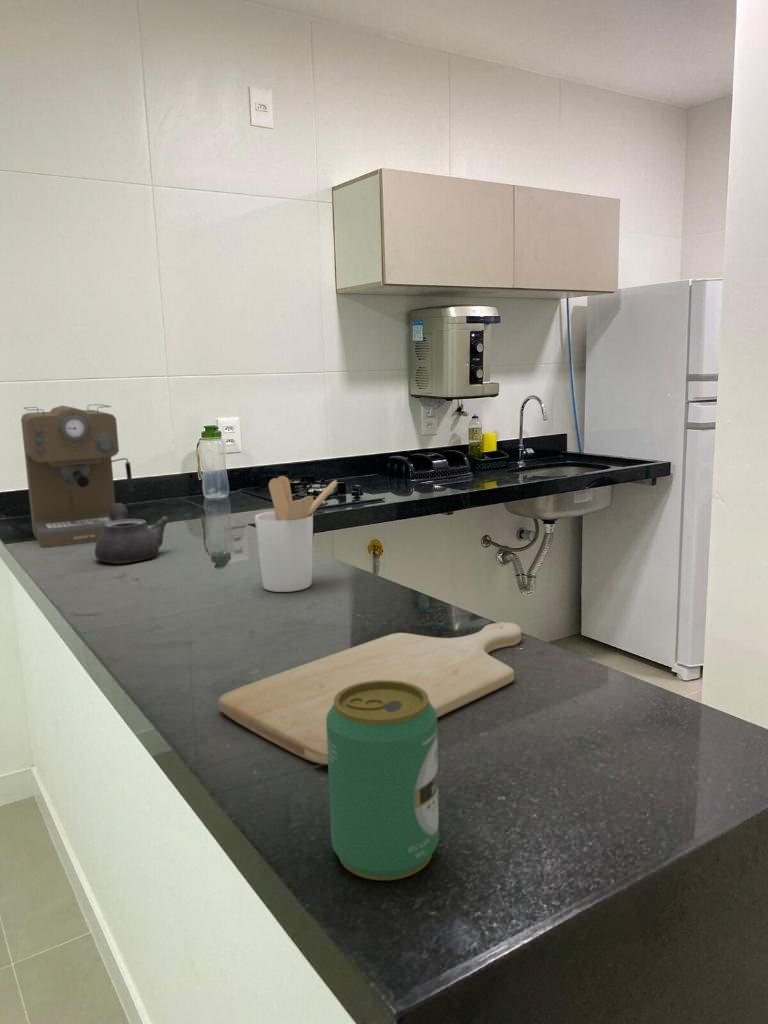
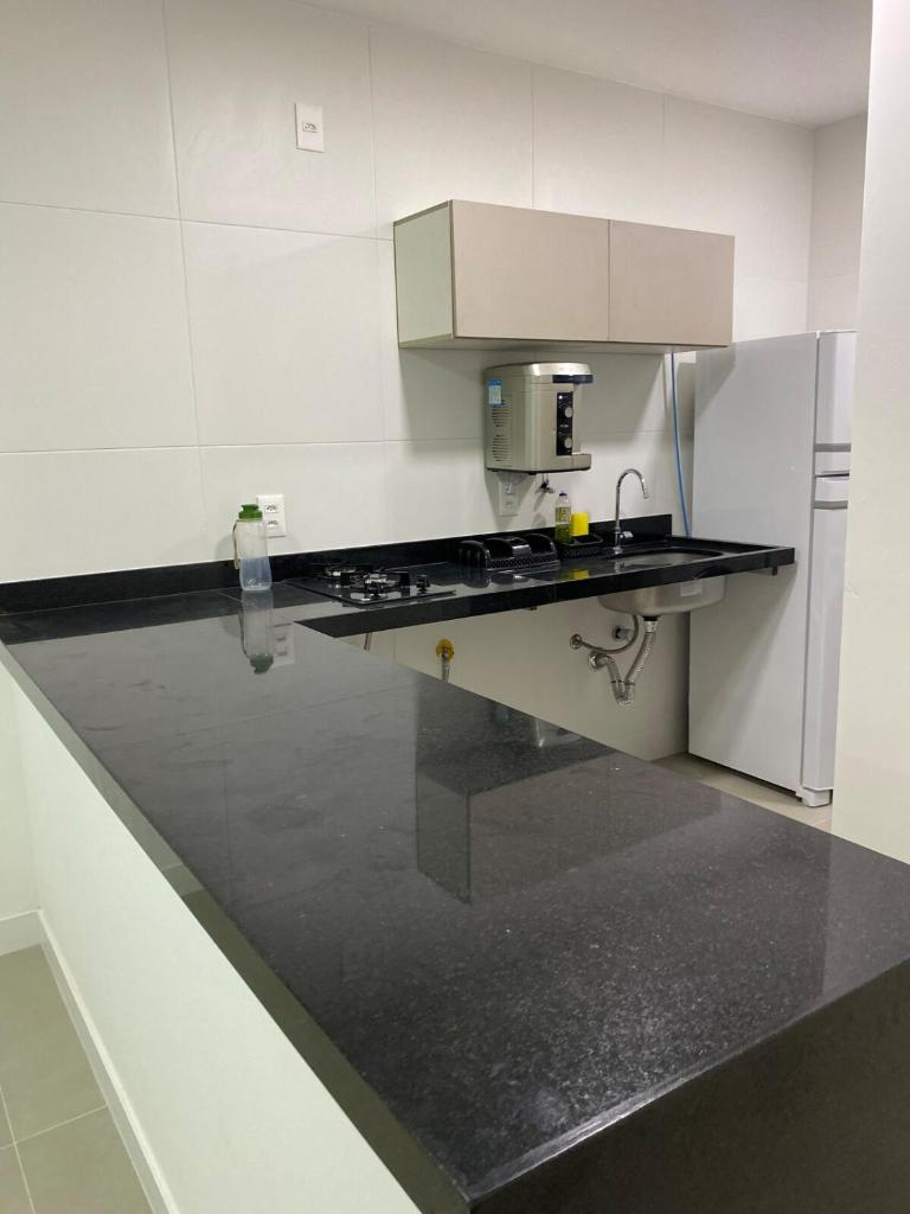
- beverage can [326,680,440,881]
- utensil holder [254,475,339,593]
- teapot [94,502,170,564]
- chopping board [217,621,522,765]
- coffee maker [20,403,134,548]
